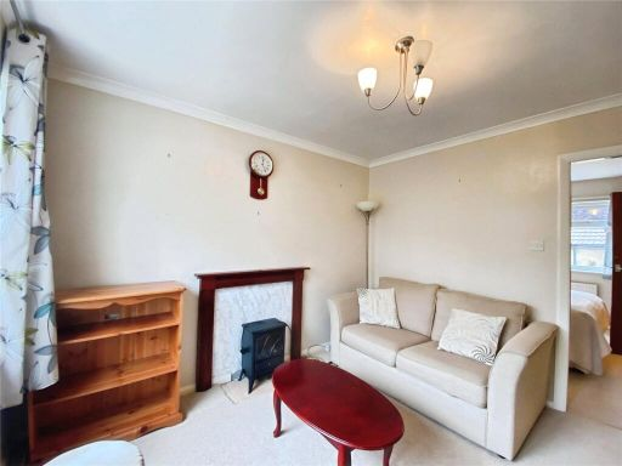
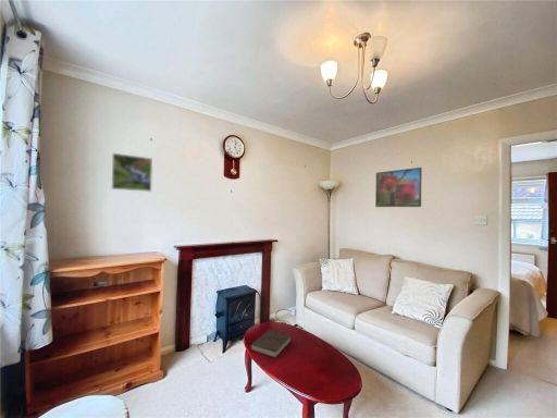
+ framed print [374,167,423,208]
+ book [249,329,292,358]
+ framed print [110,152,153,193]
